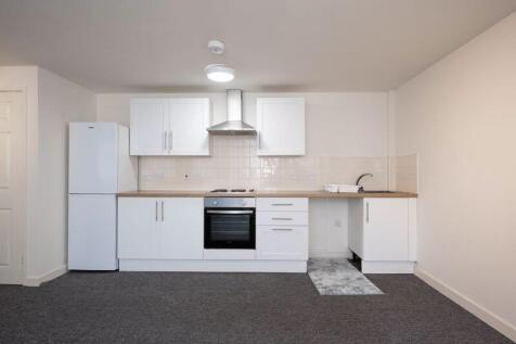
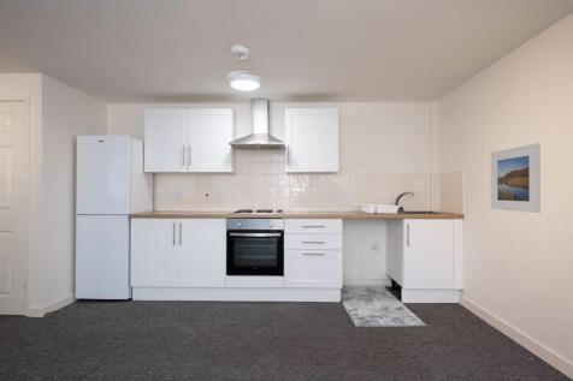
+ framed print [490,142,542,214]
